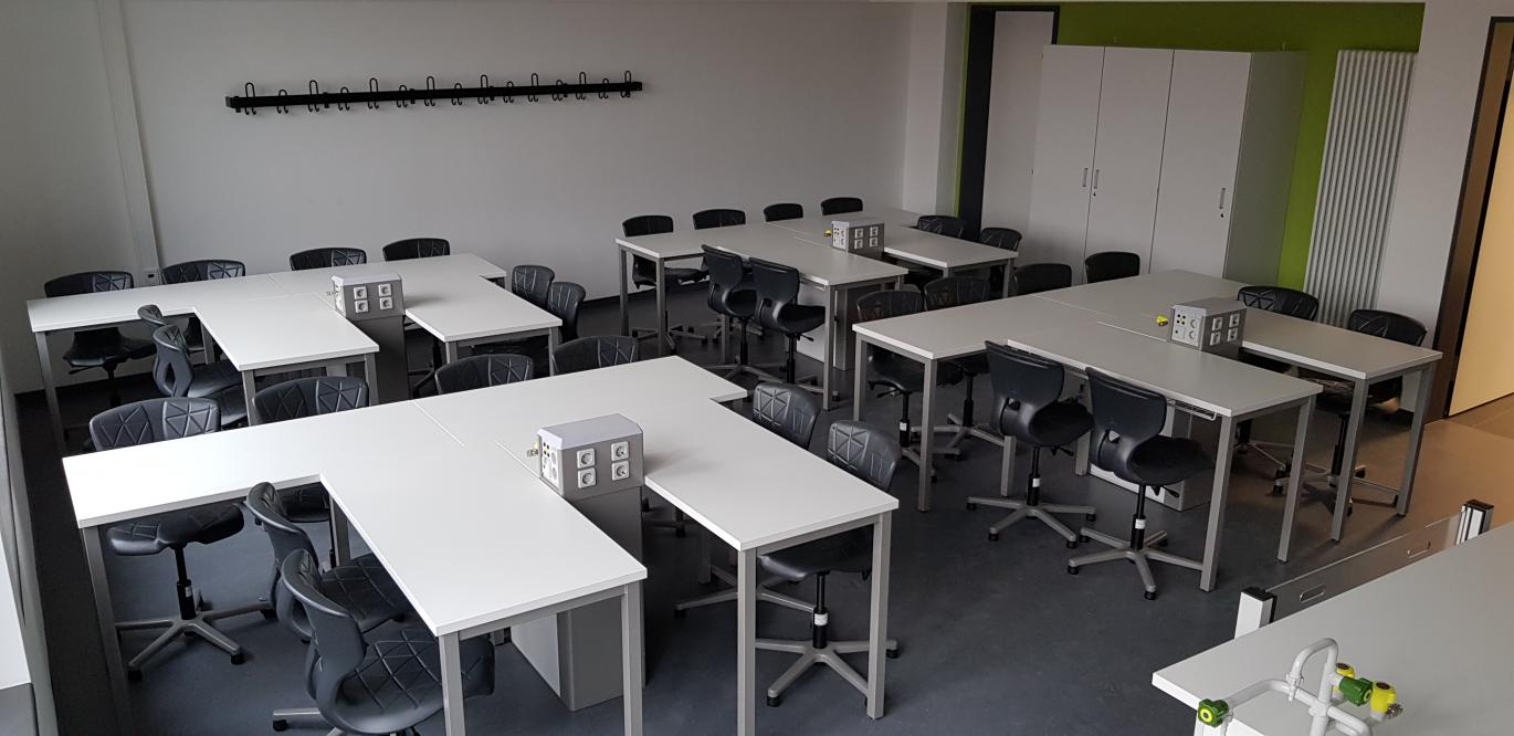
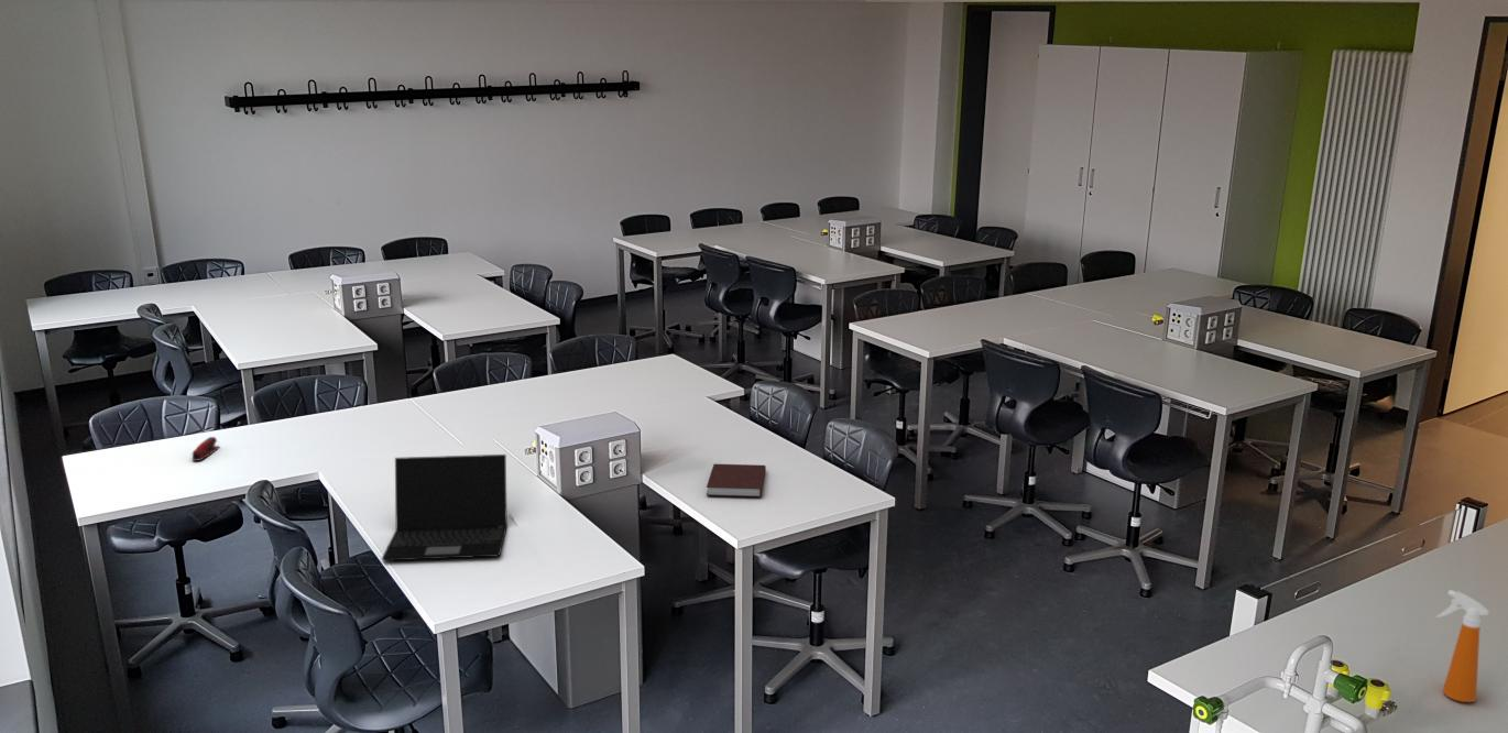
+ stapler [192,436,221,462]
+ laptop [381,453,509,562]
+ notebook [706,462,767,499]
+ spray bottle [1435,589,1490,703]
